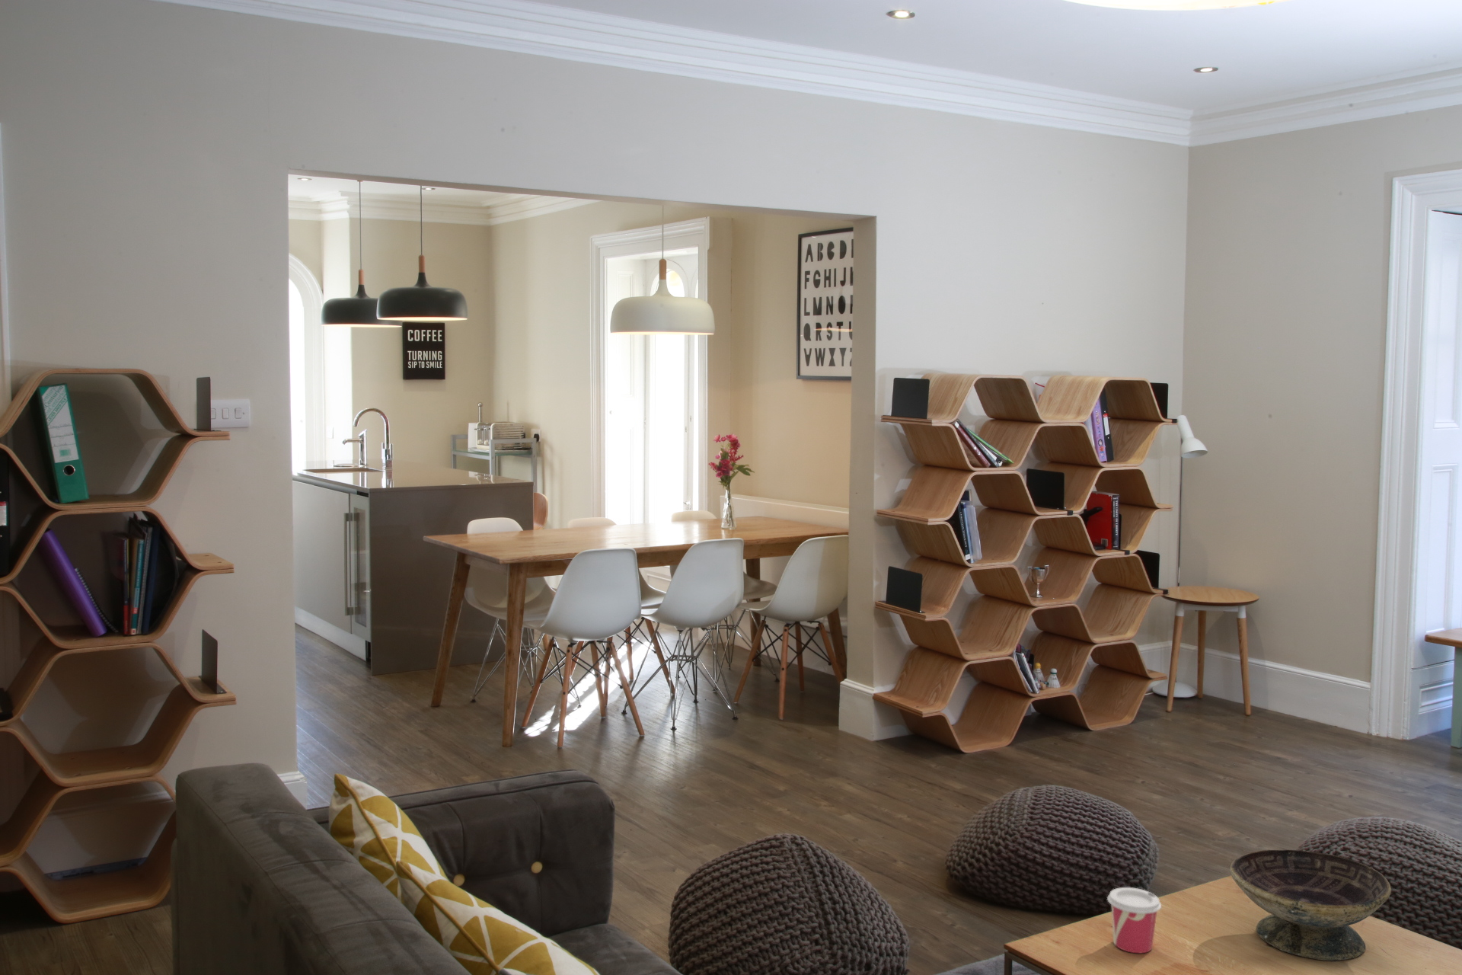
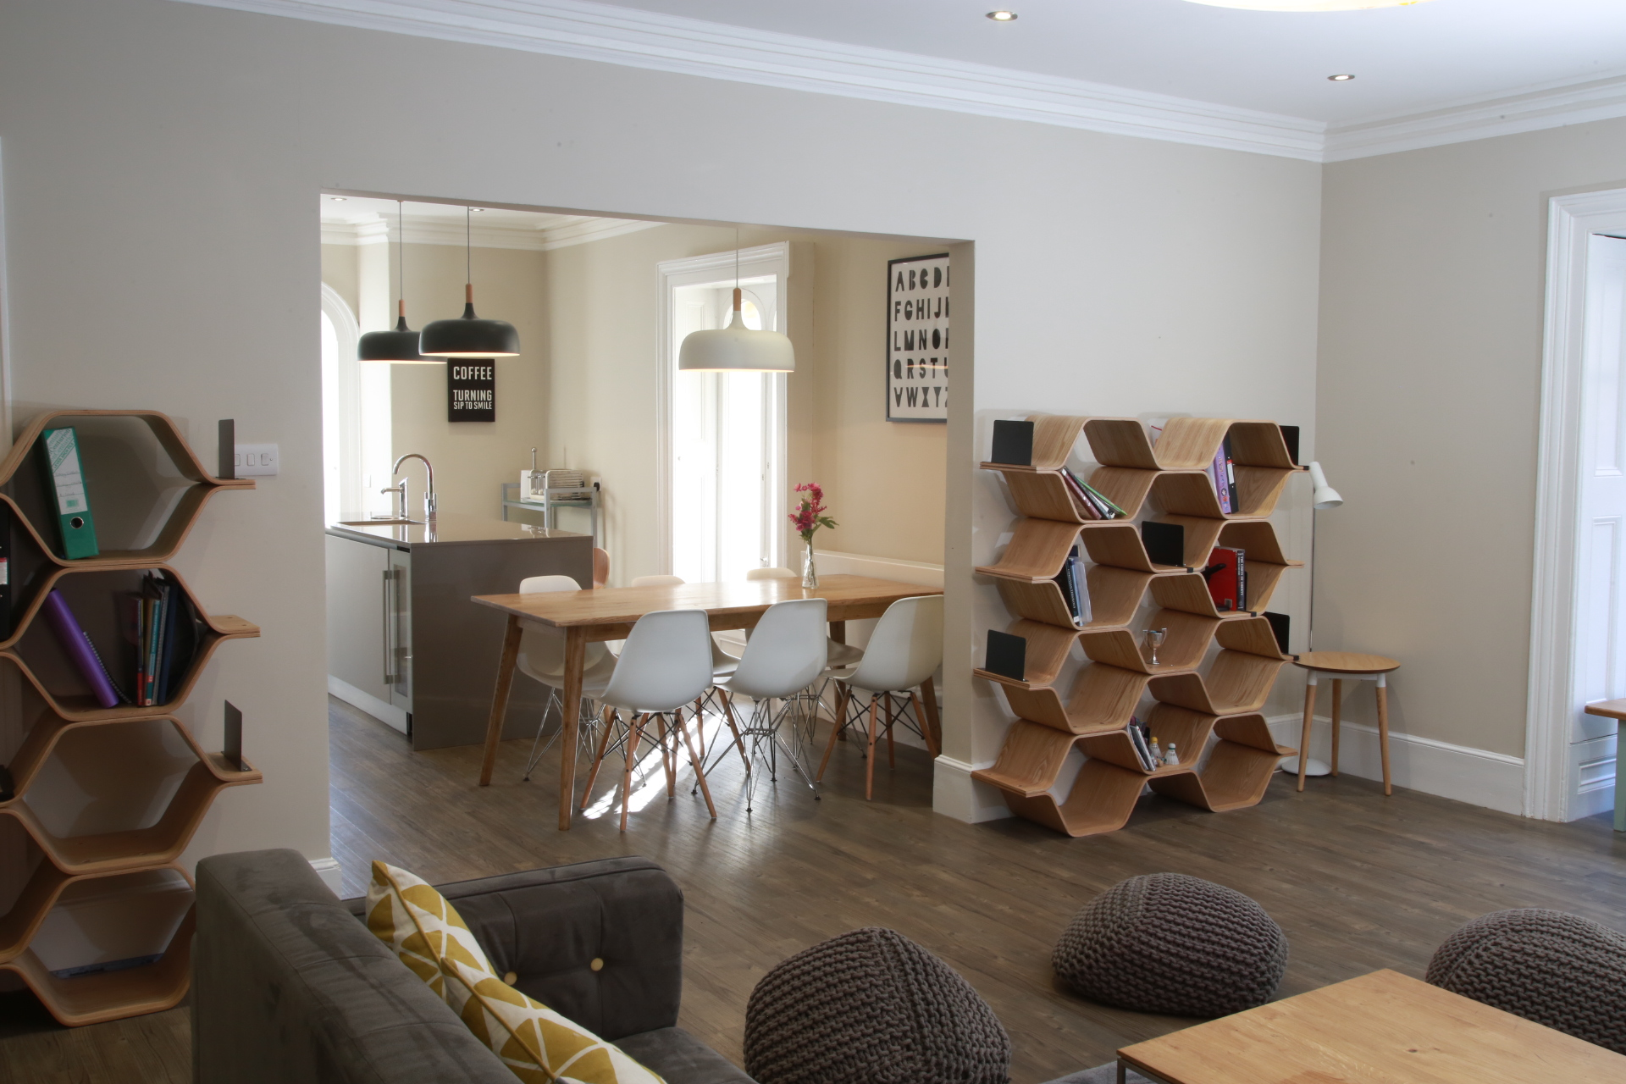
- cup [1106,887,1162,953]
- decorative bowl [1229,849,1392,961]
